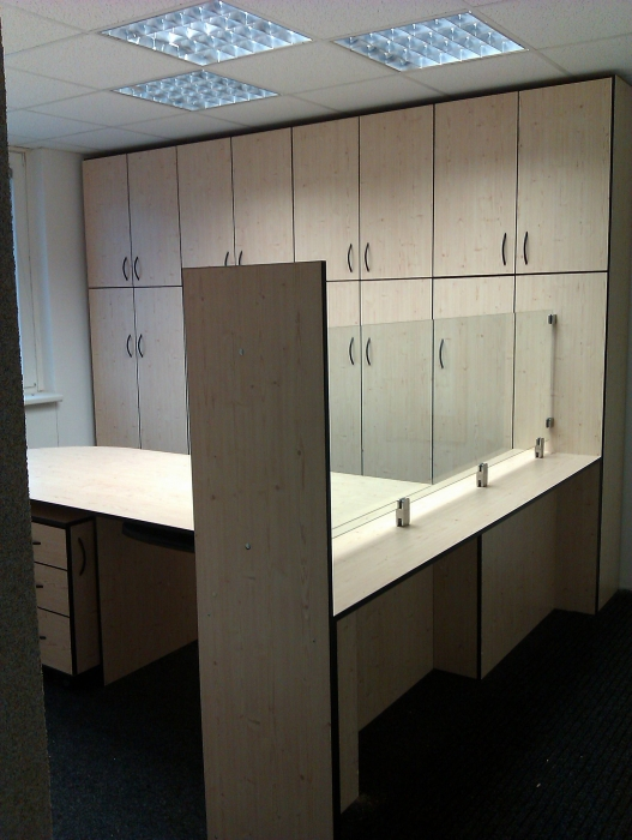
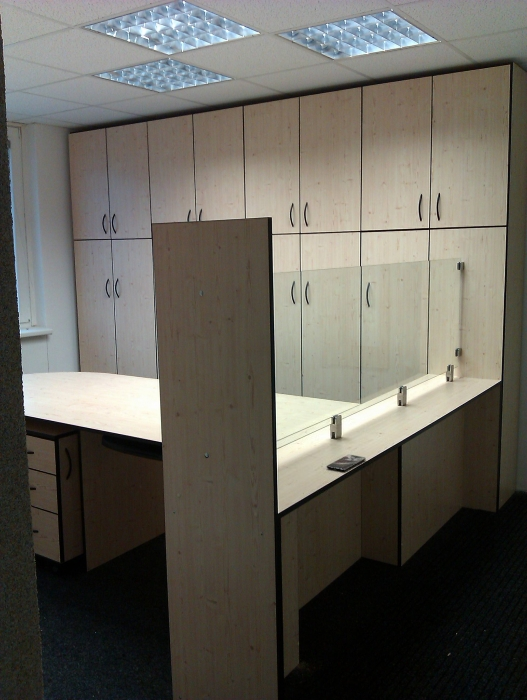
+ smartphone [326,454,367,472]
